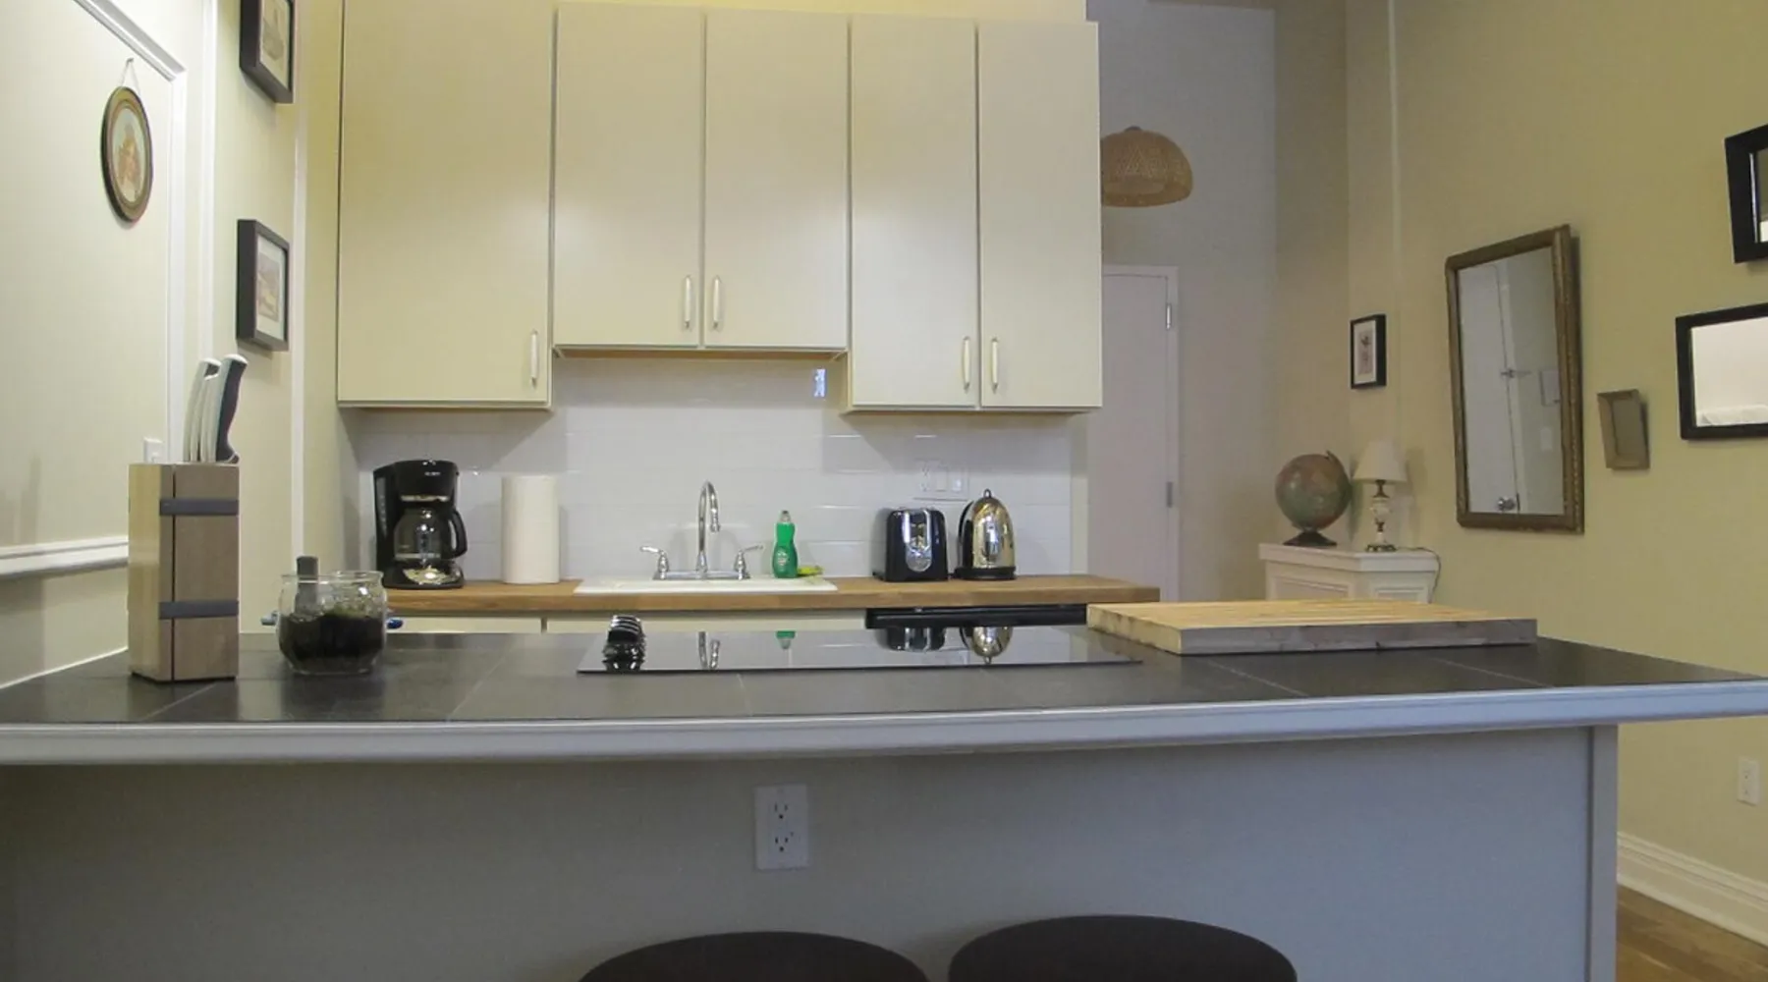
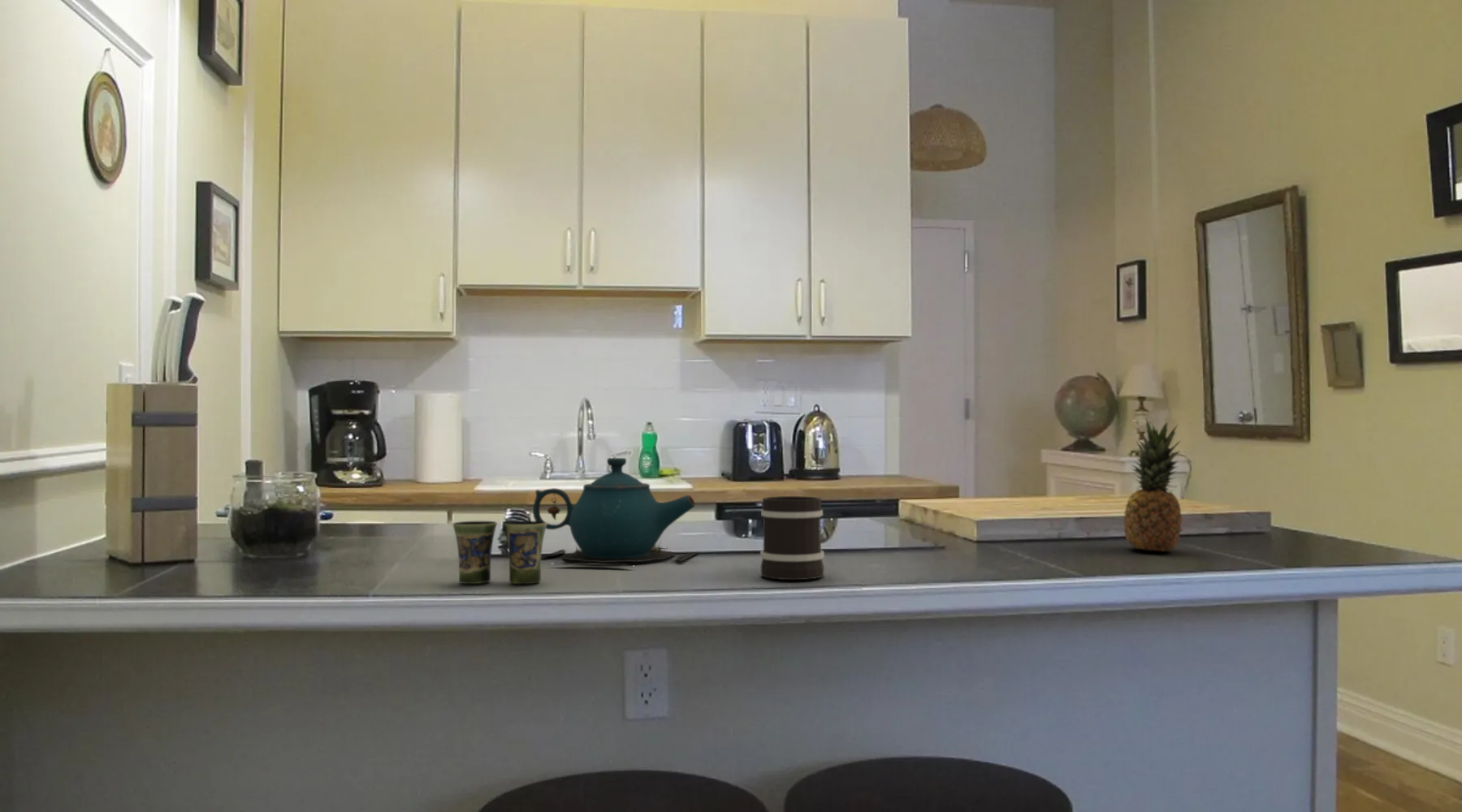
+ mug [759,495,825,581]
+ teapot [532,457,701,567]
+ cup [452,520,548,585]
+ fruit [1123,417,1183,552]
